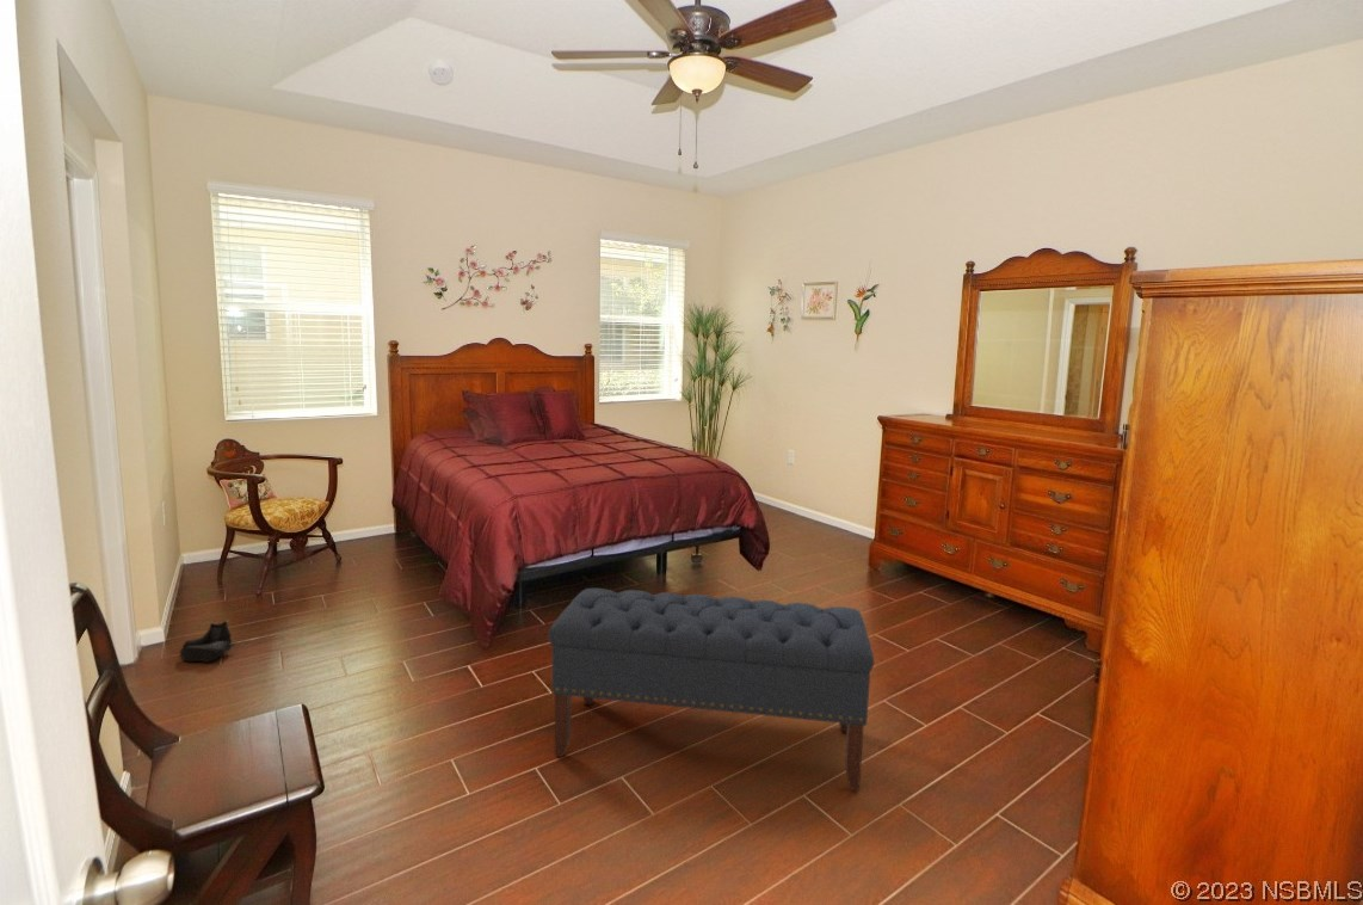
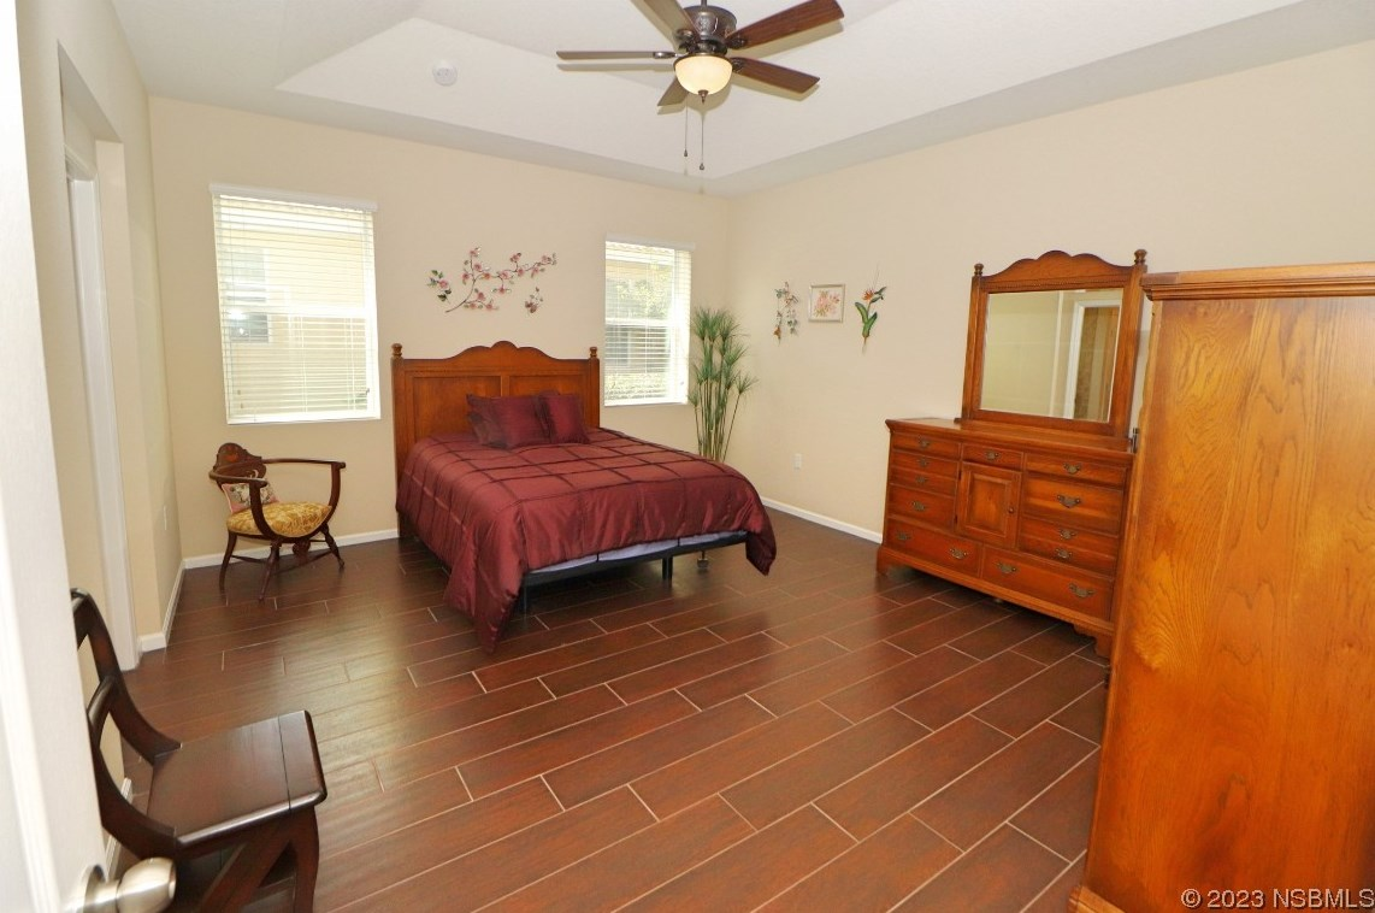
- bench [547,587,875,792]
- boots [179,618,236,664]
